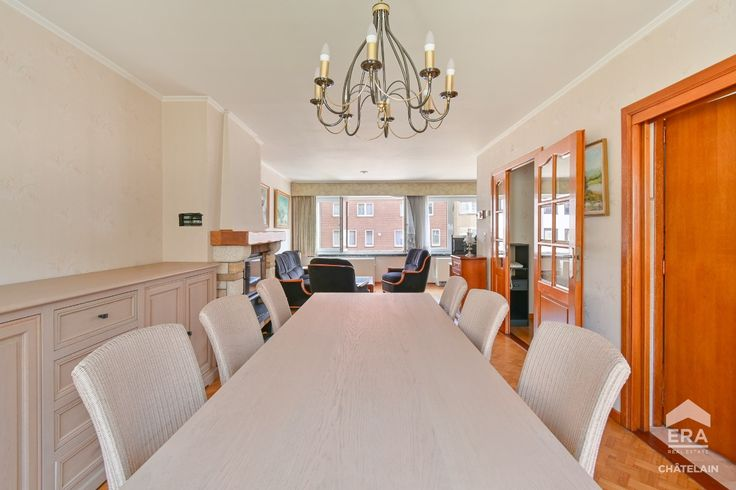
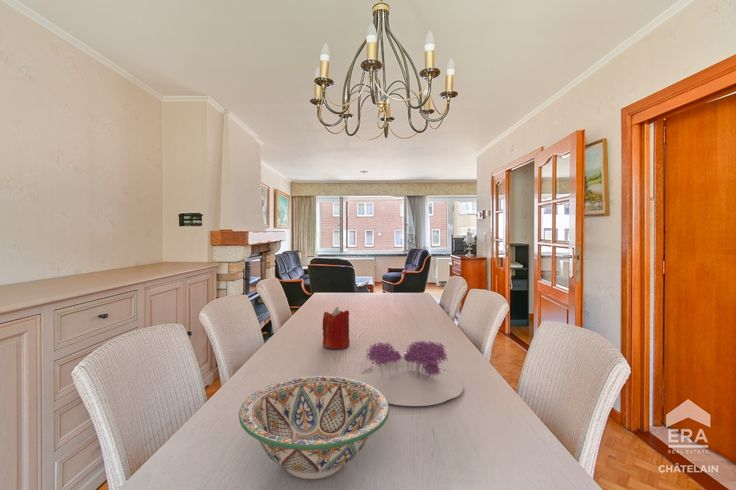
+ flower [355,340,465,407]
+ decorative bowl [238,375,390,480]
+ candle [321,306,350,350]
